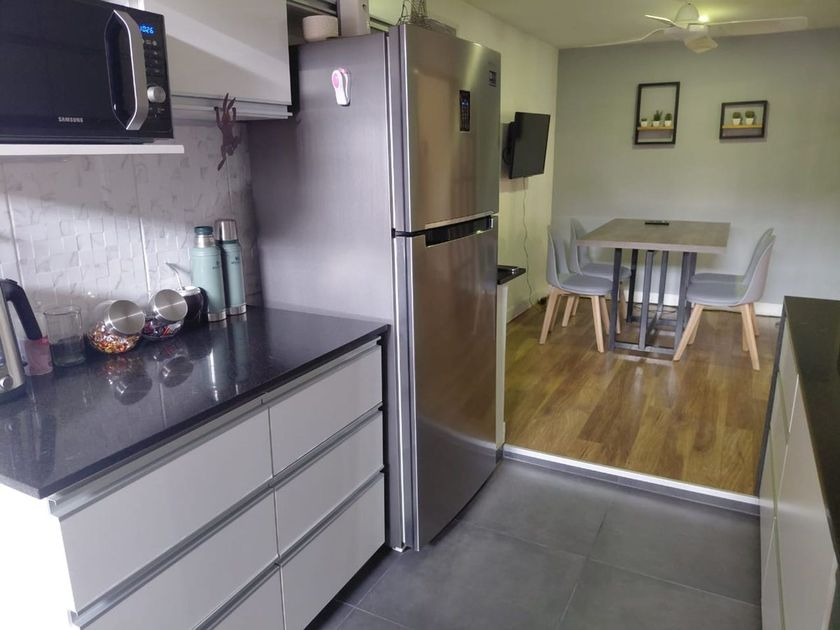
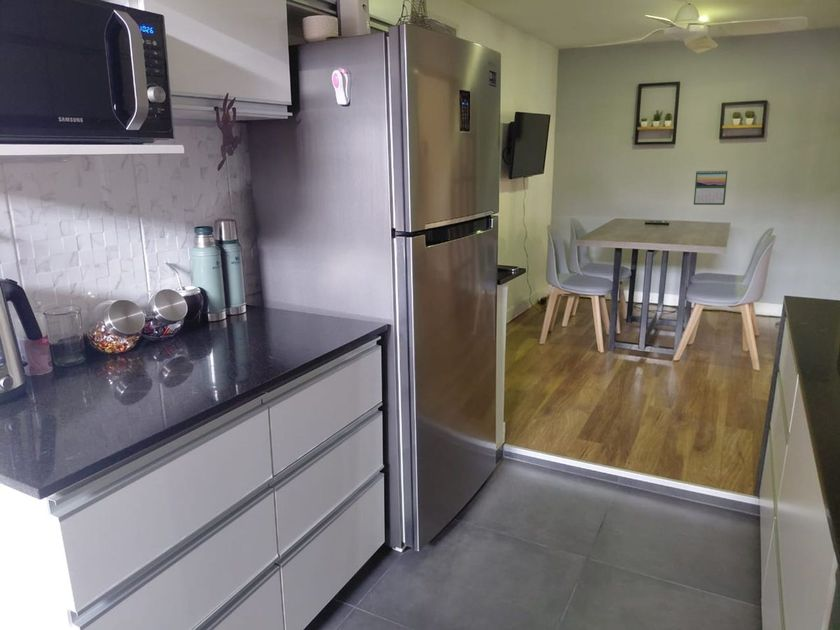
+ calendar [693,169,729,206]
